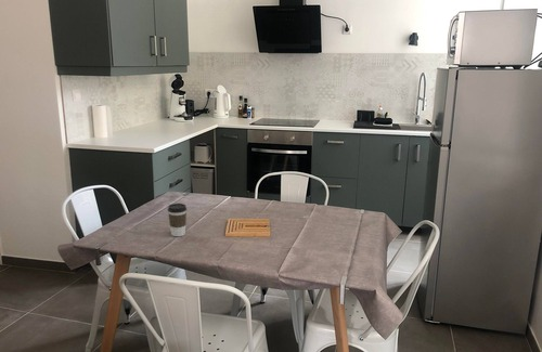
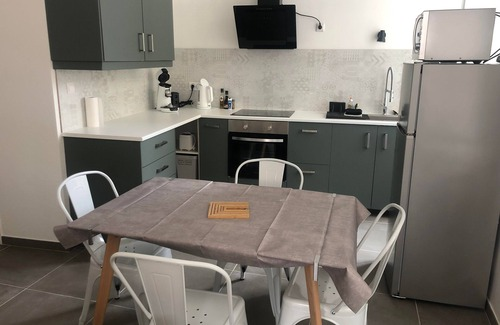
- coffee cup [167,203,188,237]
